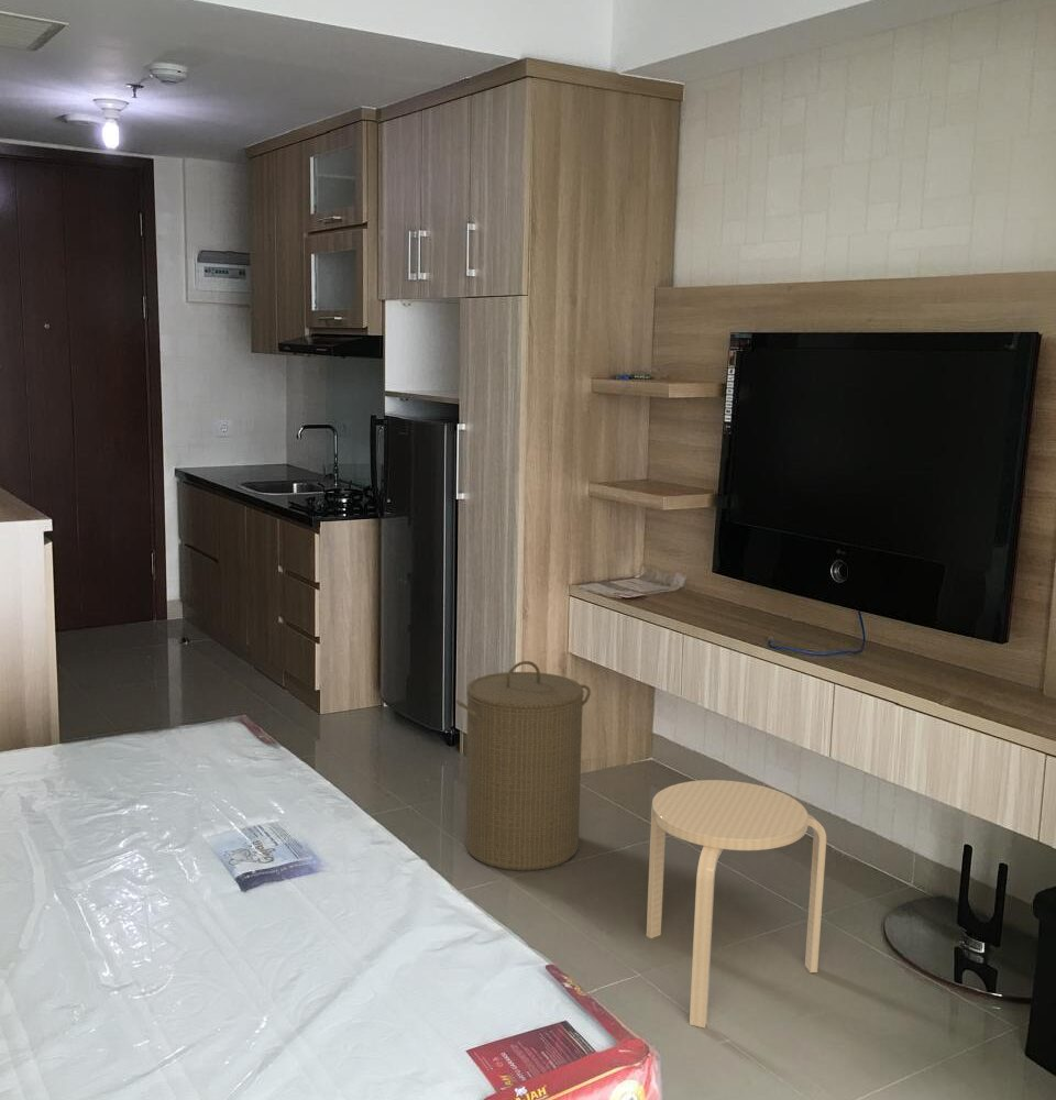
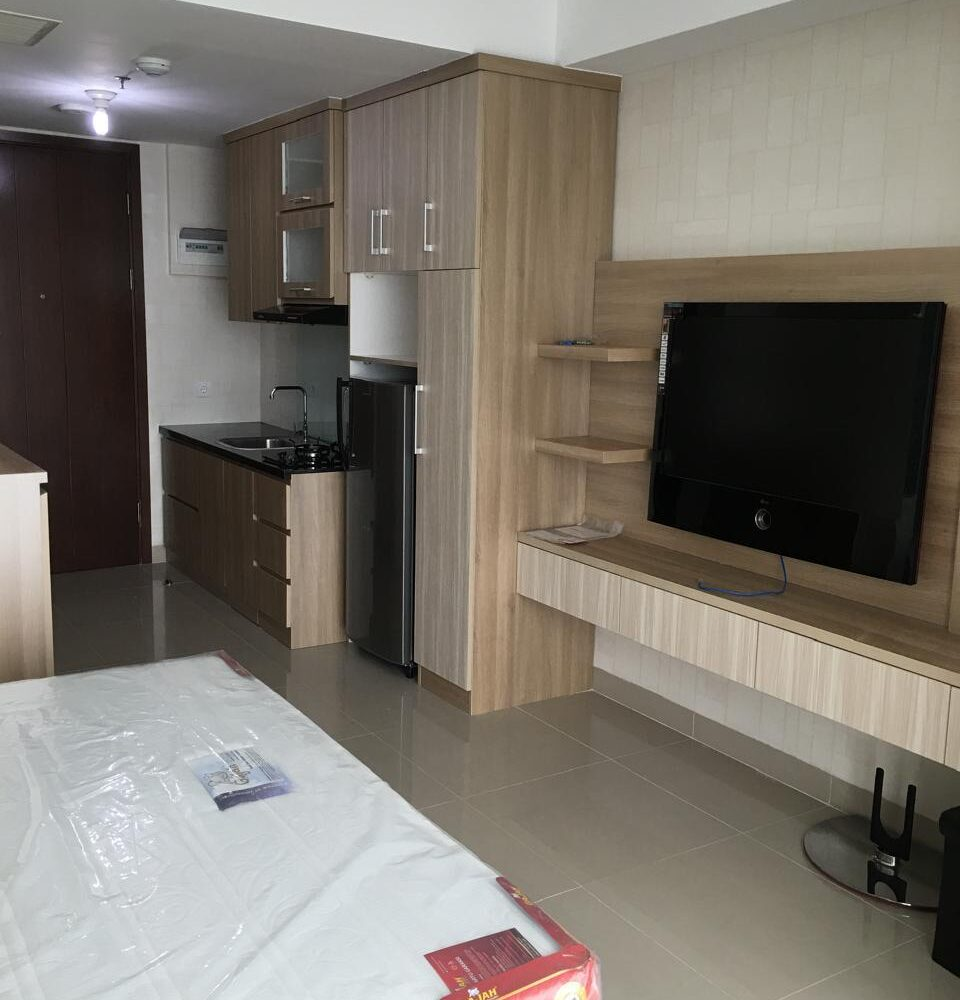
- stool [646,779,827,1030]
- laundry hamper [455,660,592,871]
